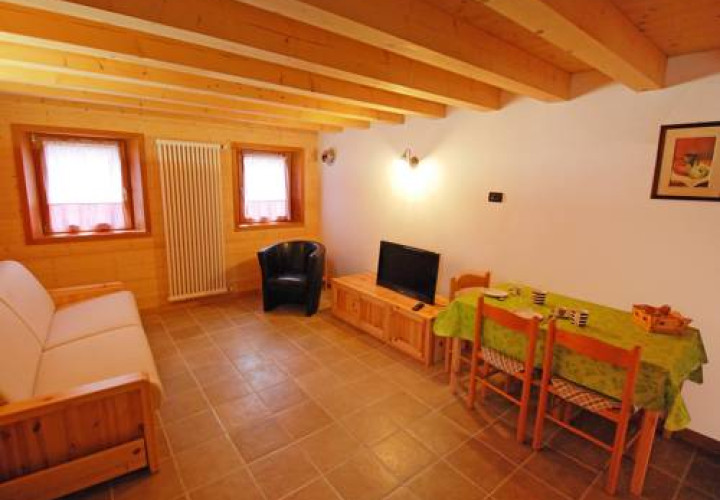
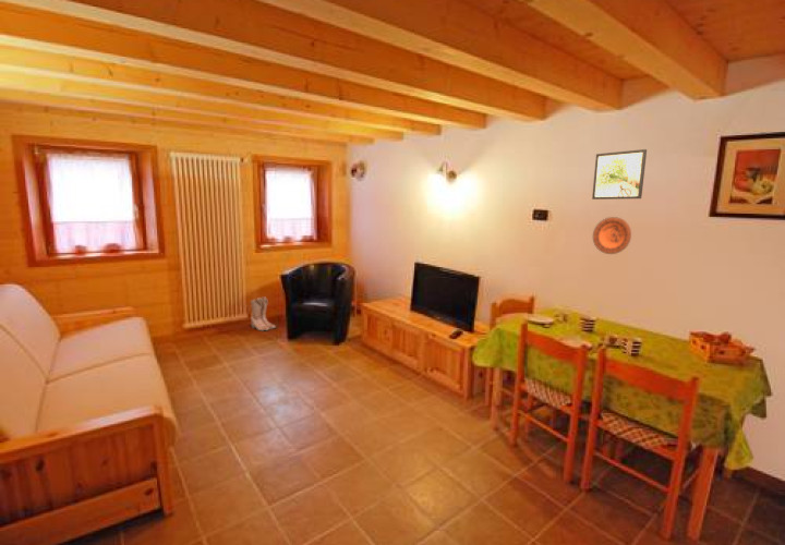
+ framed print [591,148,648,201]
+ decorative plate [592,216,632,255]
+ boots [250,295,277,331]
